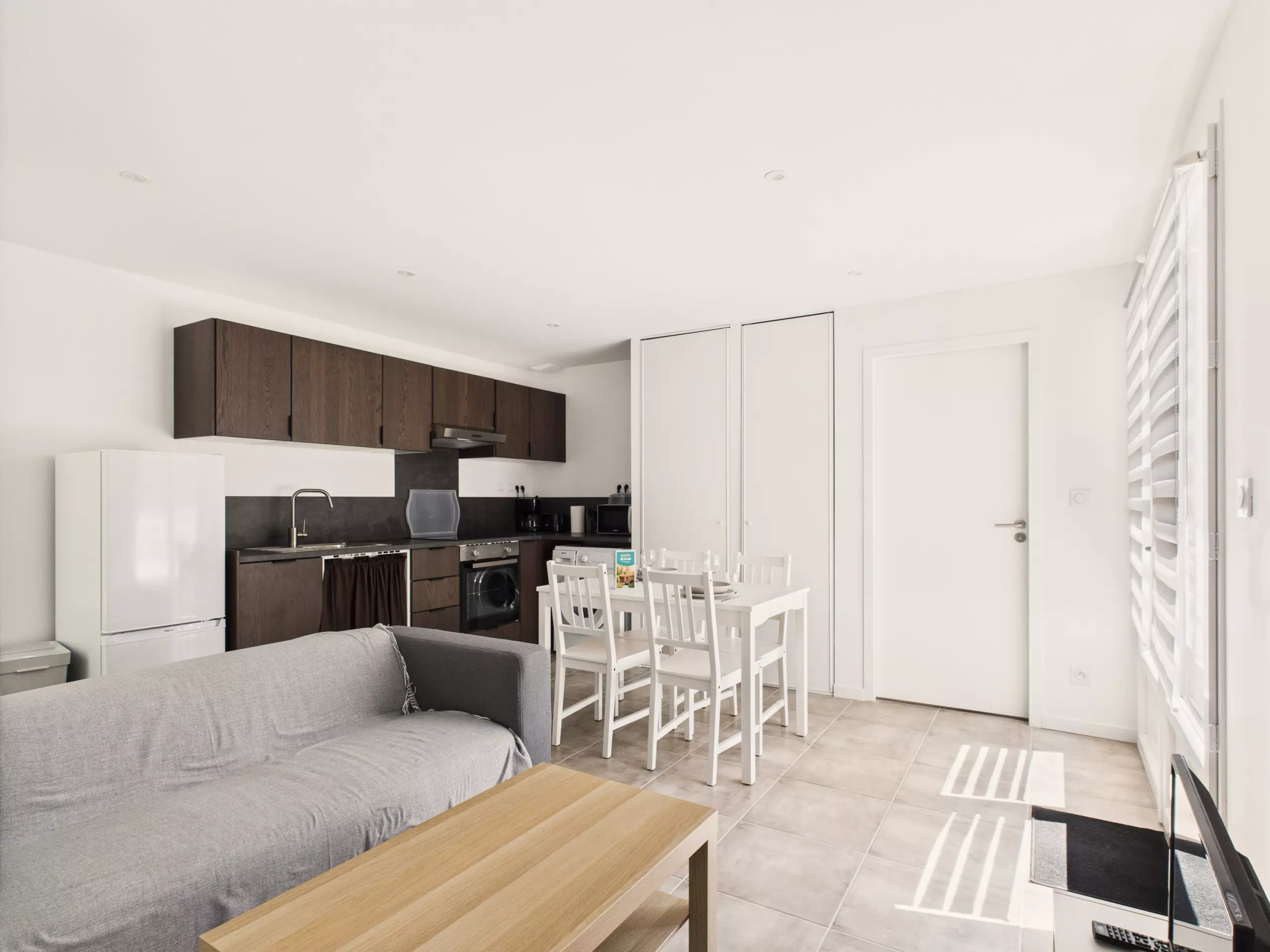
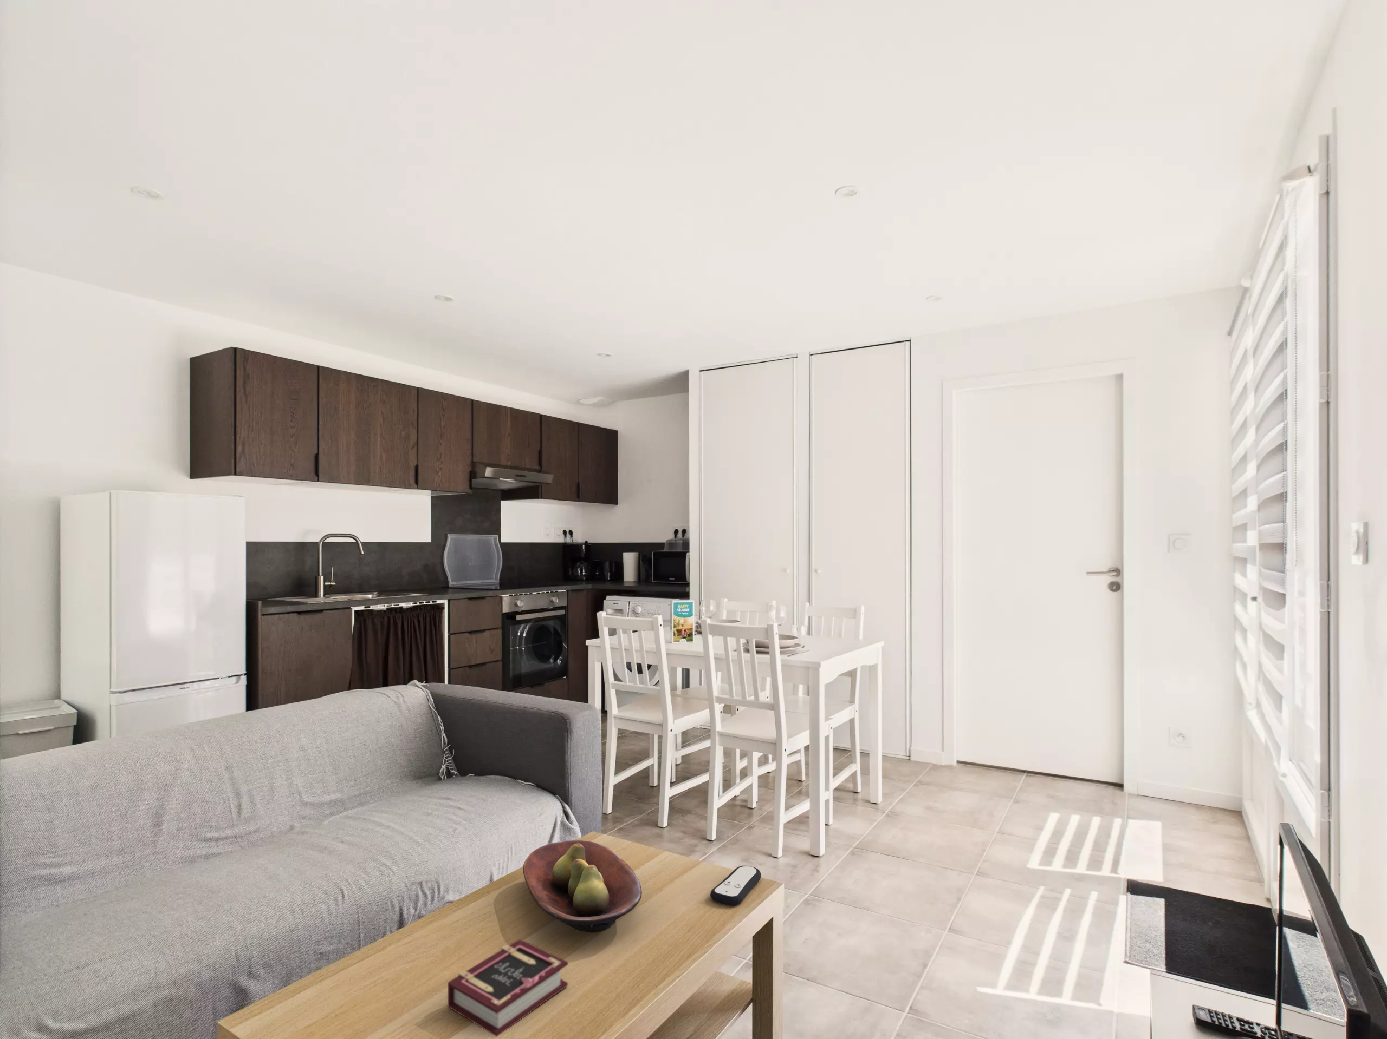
+ book [447,939,569,1037]
+ remote control [710,865,762,906]
+ fruit bowl [522,839,642,933]
